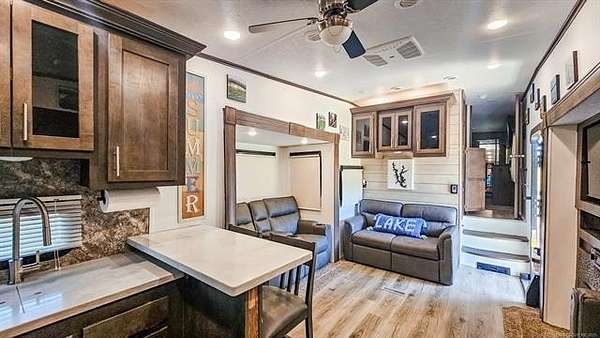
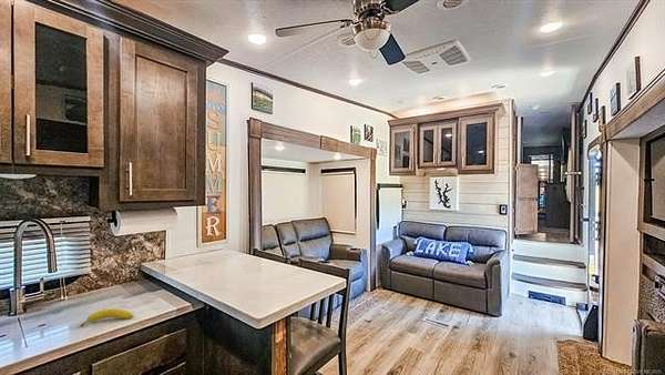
+ fruit [79,307,134,328]
